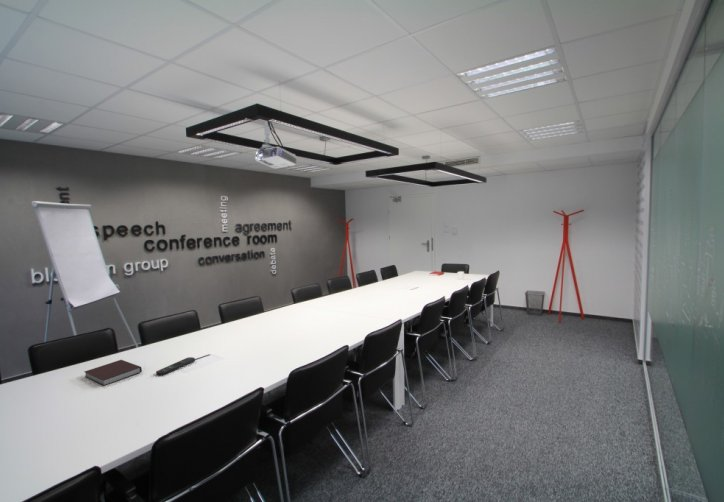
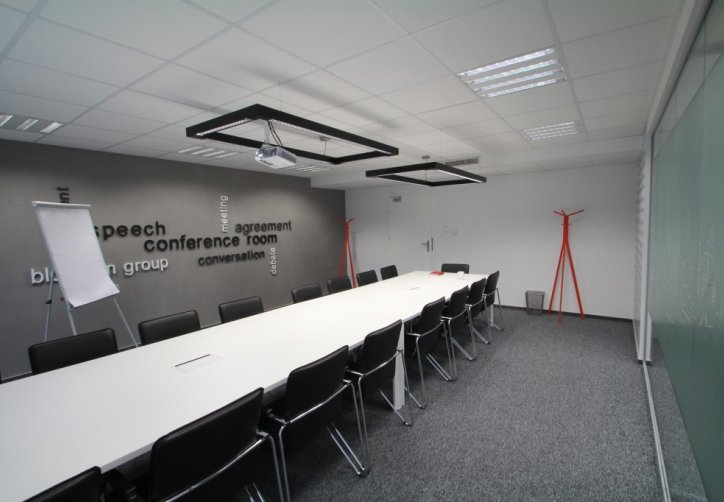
- remote control [155,356,196,377]
- notebook [83,359,143,387]
